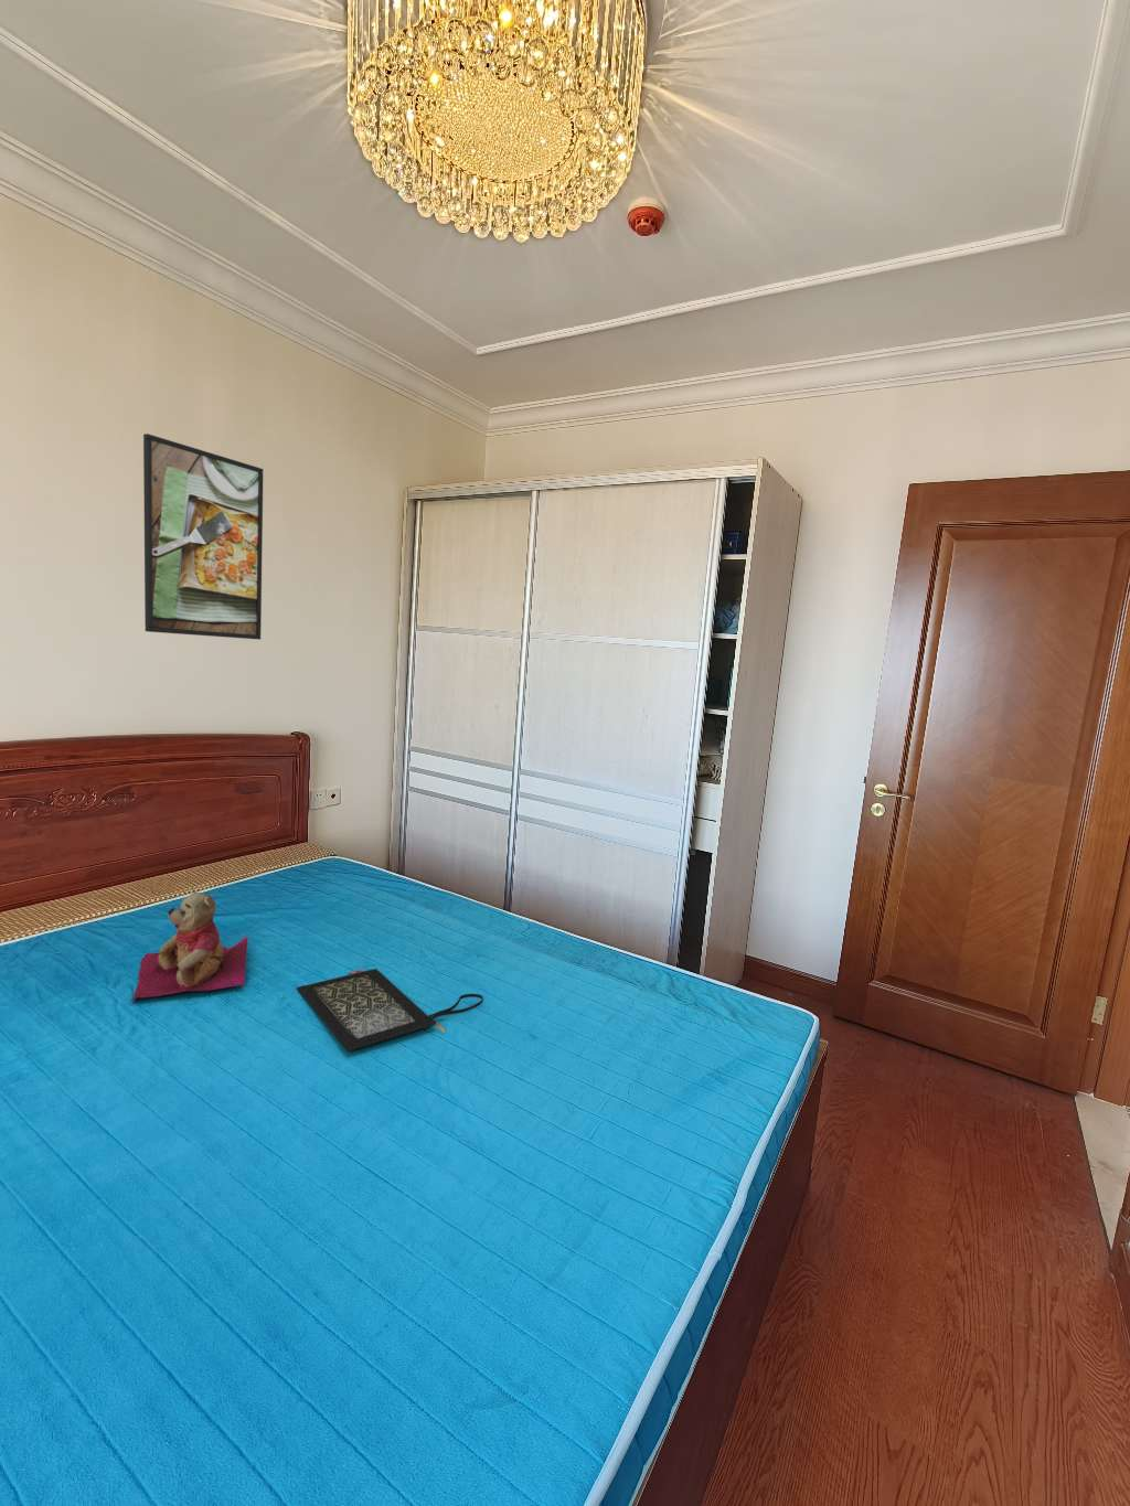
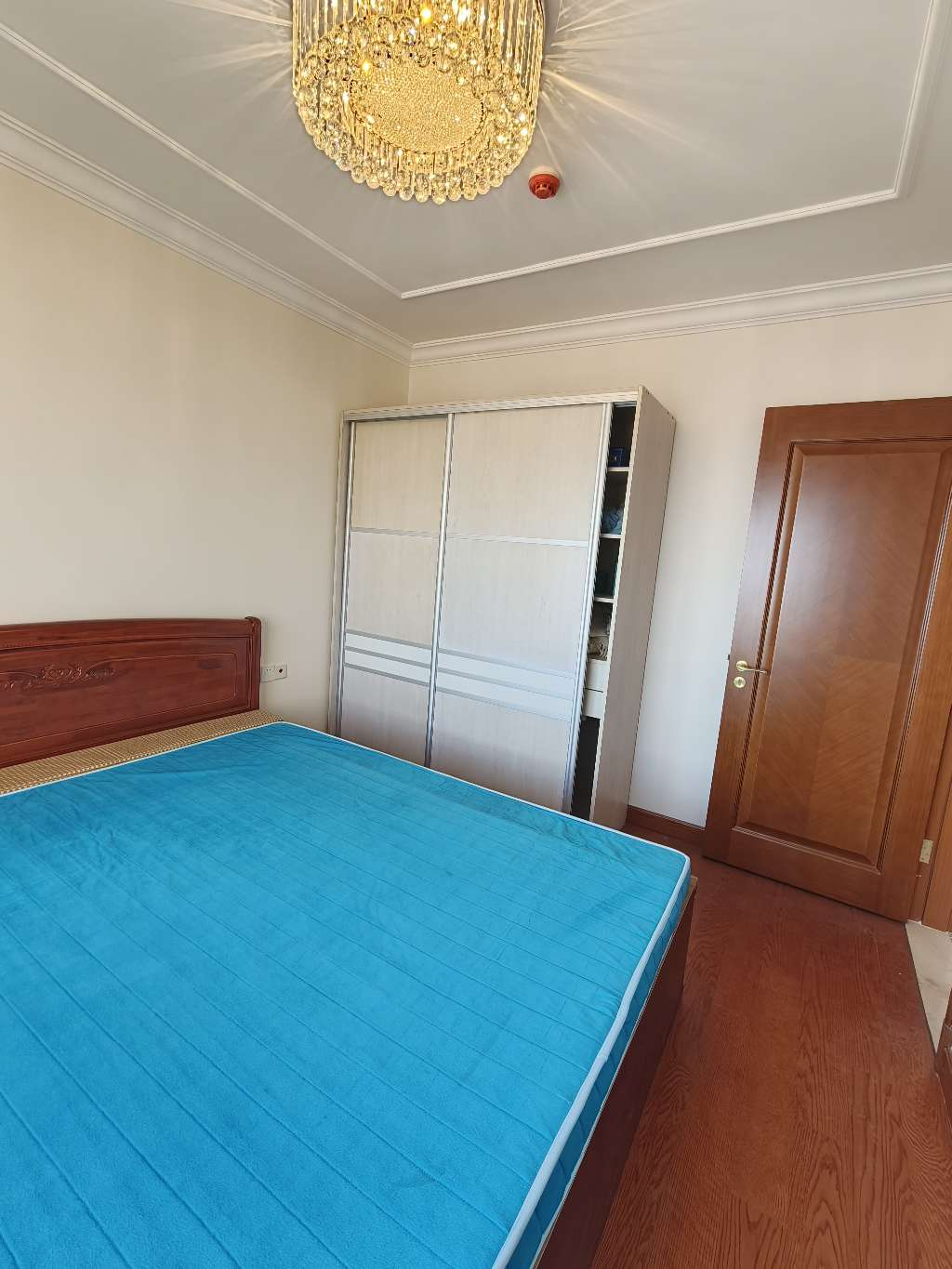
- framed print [142,432,264,641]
- clutch bag [296,967,484,1053]
- teddy bear [132,891,249,1002]
